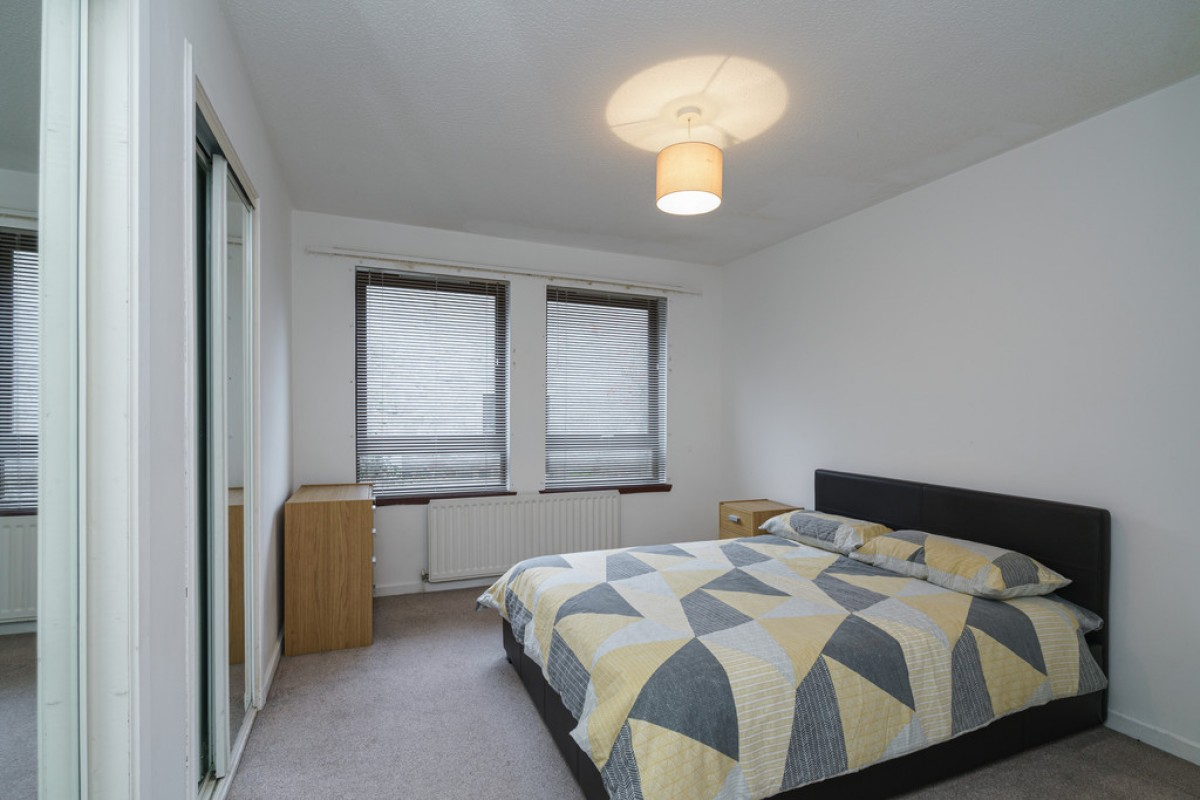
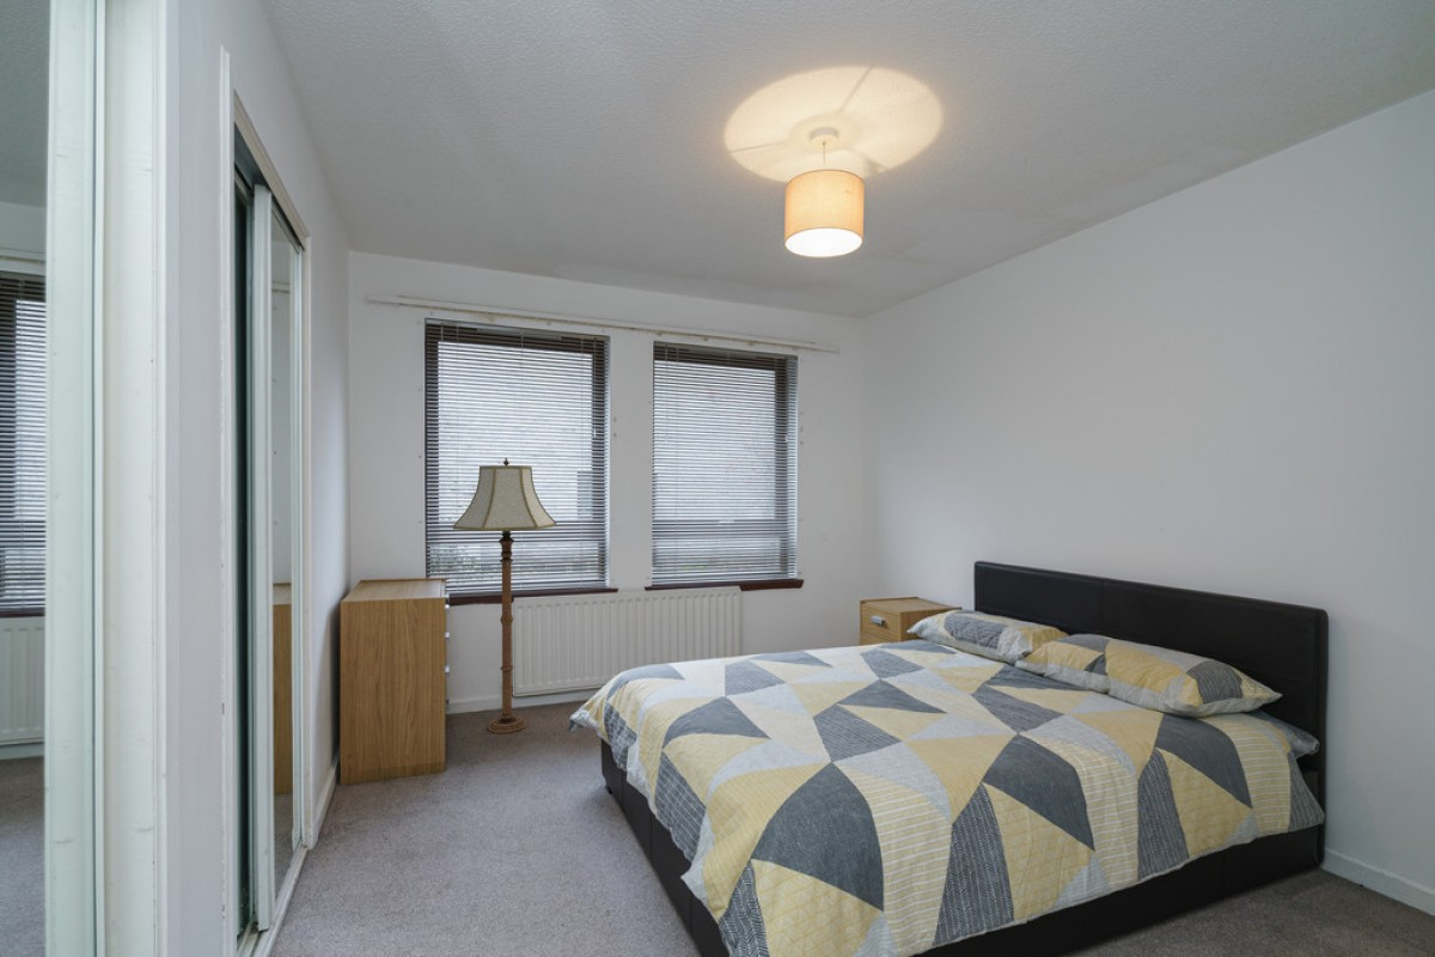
+ floor lamp [452,457,557,734]
